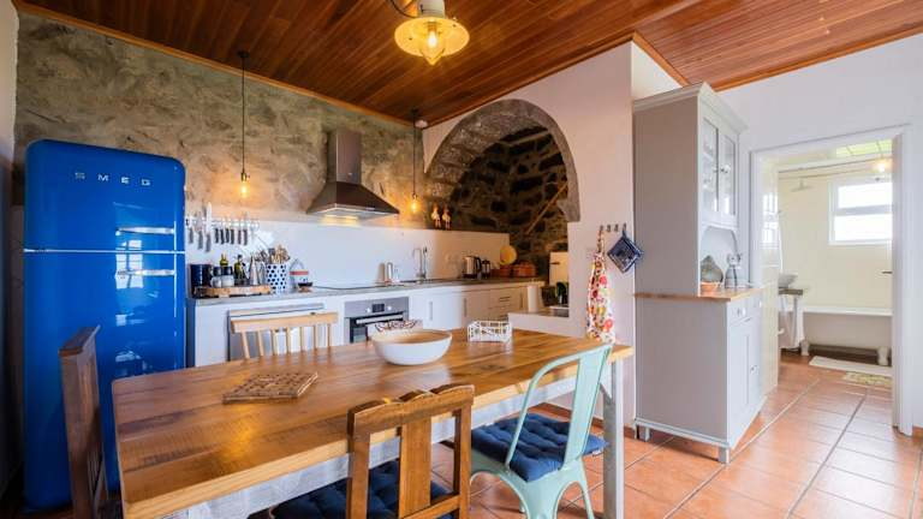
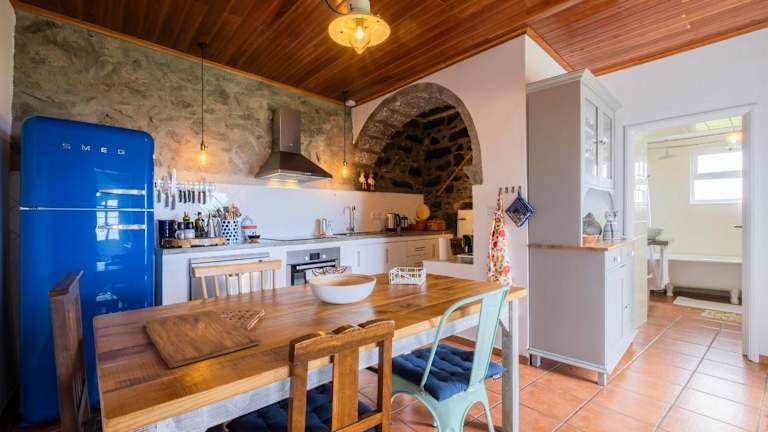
+ cutting board [144,309,262,369]
